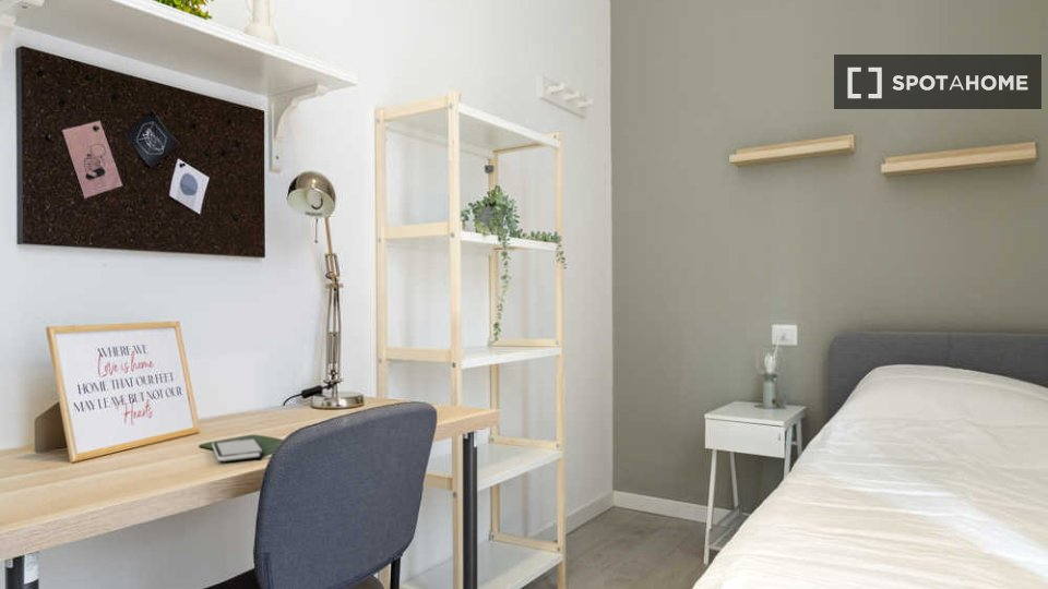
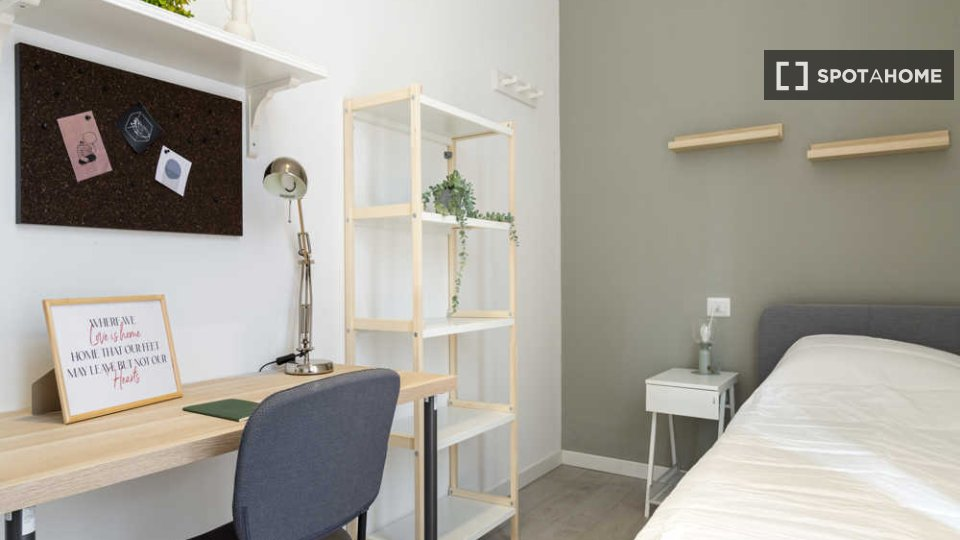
- smartphone [211,437,265,464]
